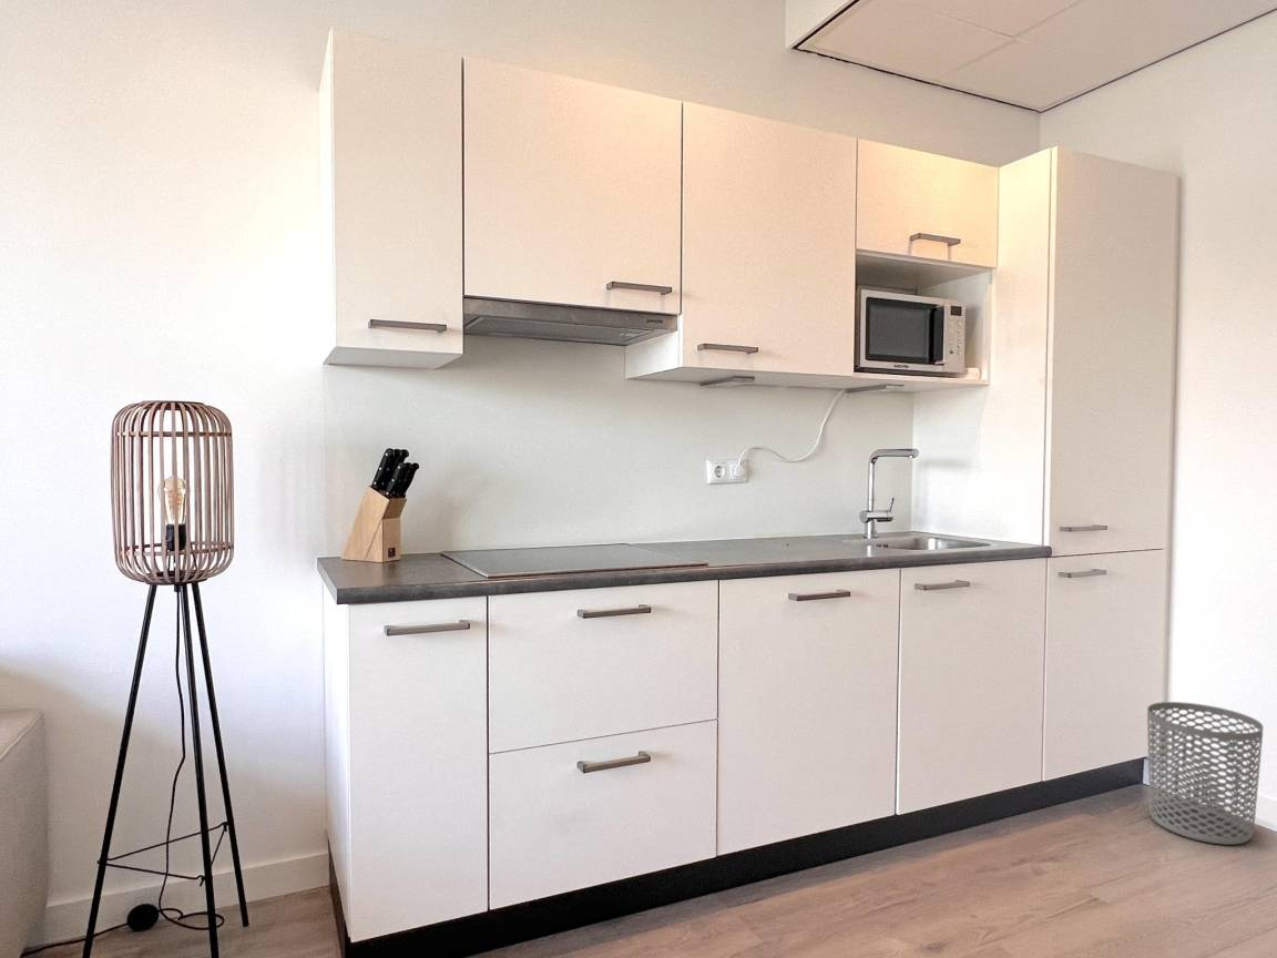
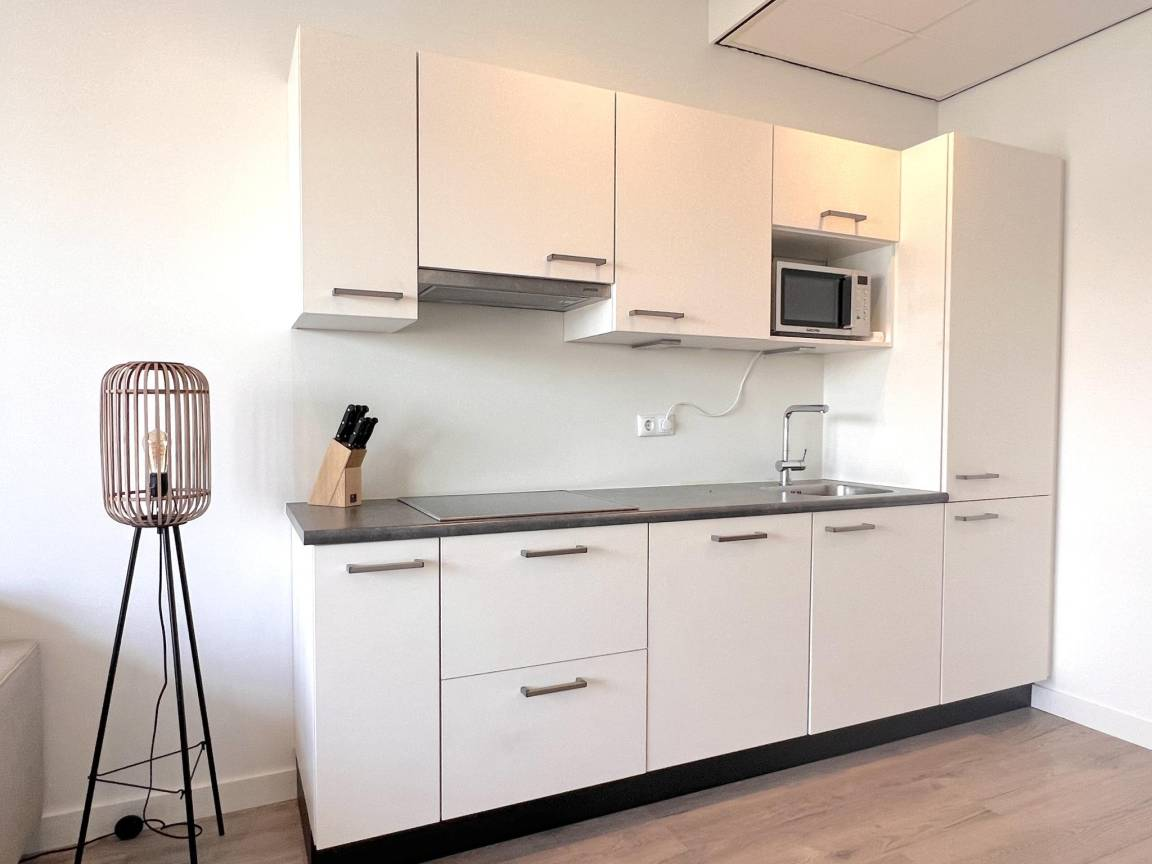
- waste bin [1146,701,1265,846]
